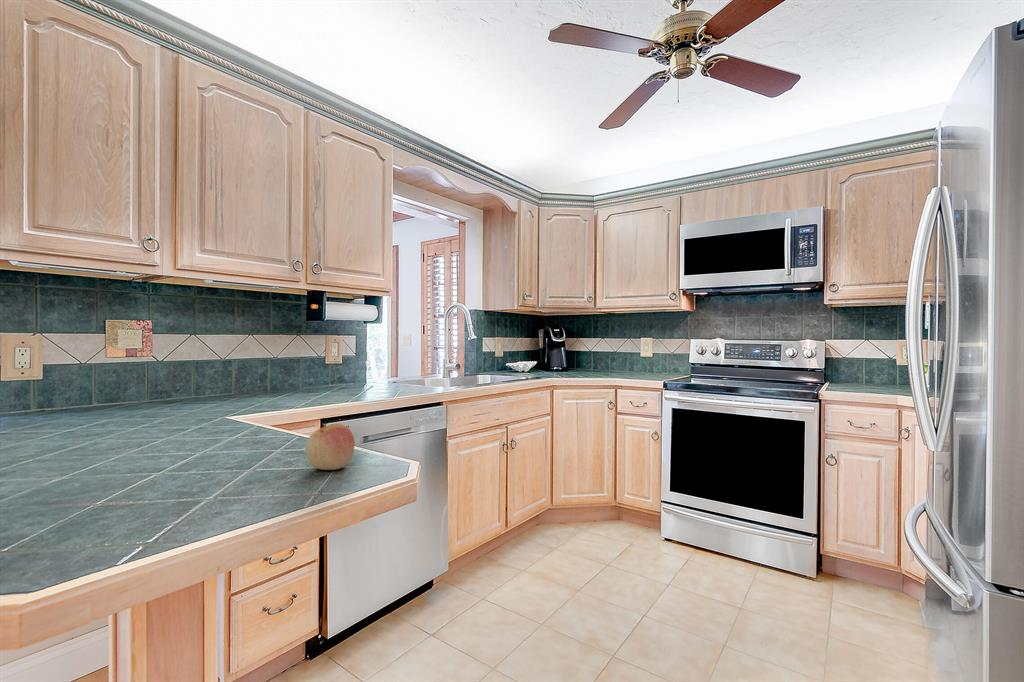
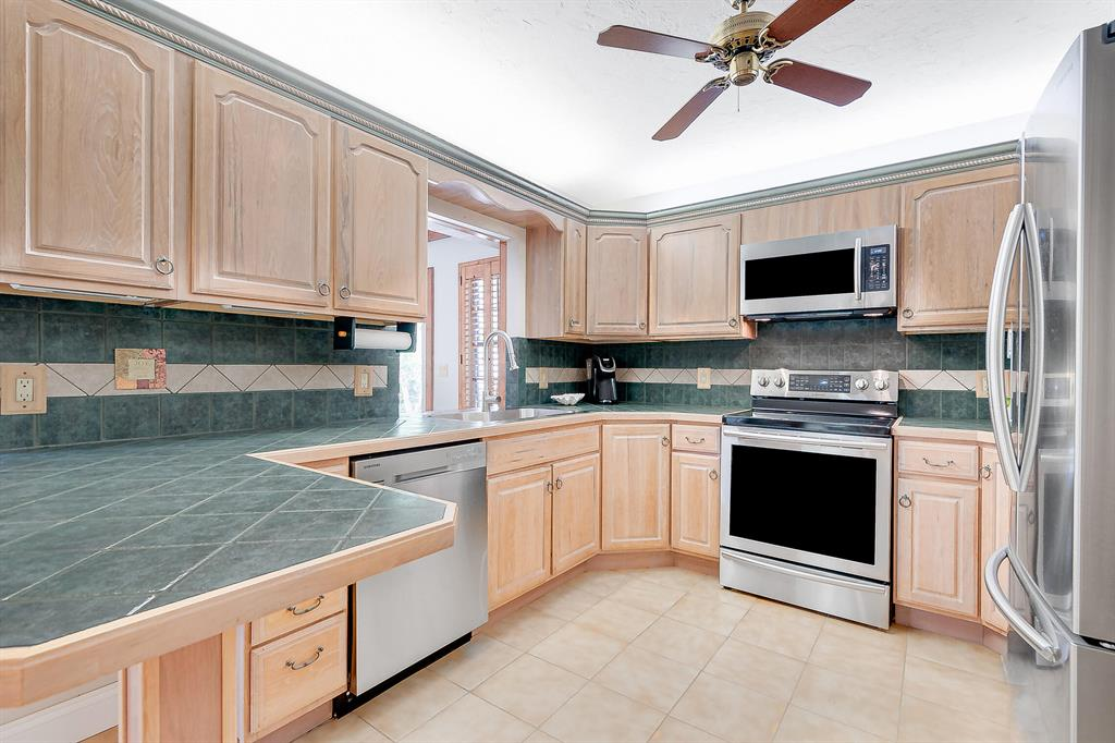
- apple [305,422,356,471]
